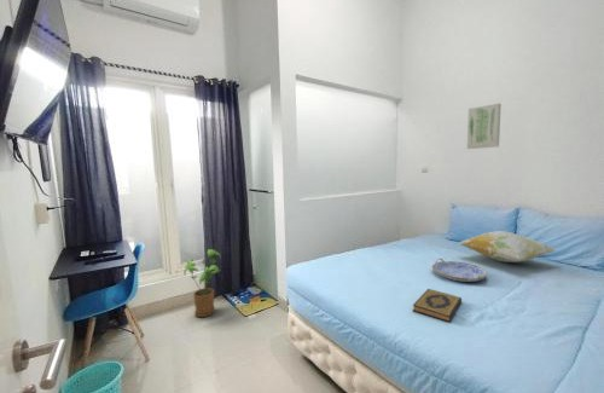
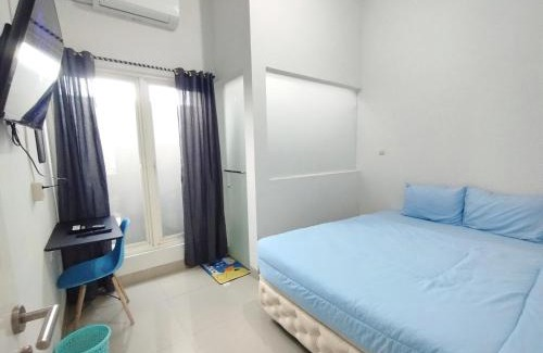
- decorative pillow [458,230,557,264]
- wall art [466,103,503,150]
- serving tray [431,258,488,283]
- hardback book [412,288,463,323]
- house plant [182,248,222,318]
